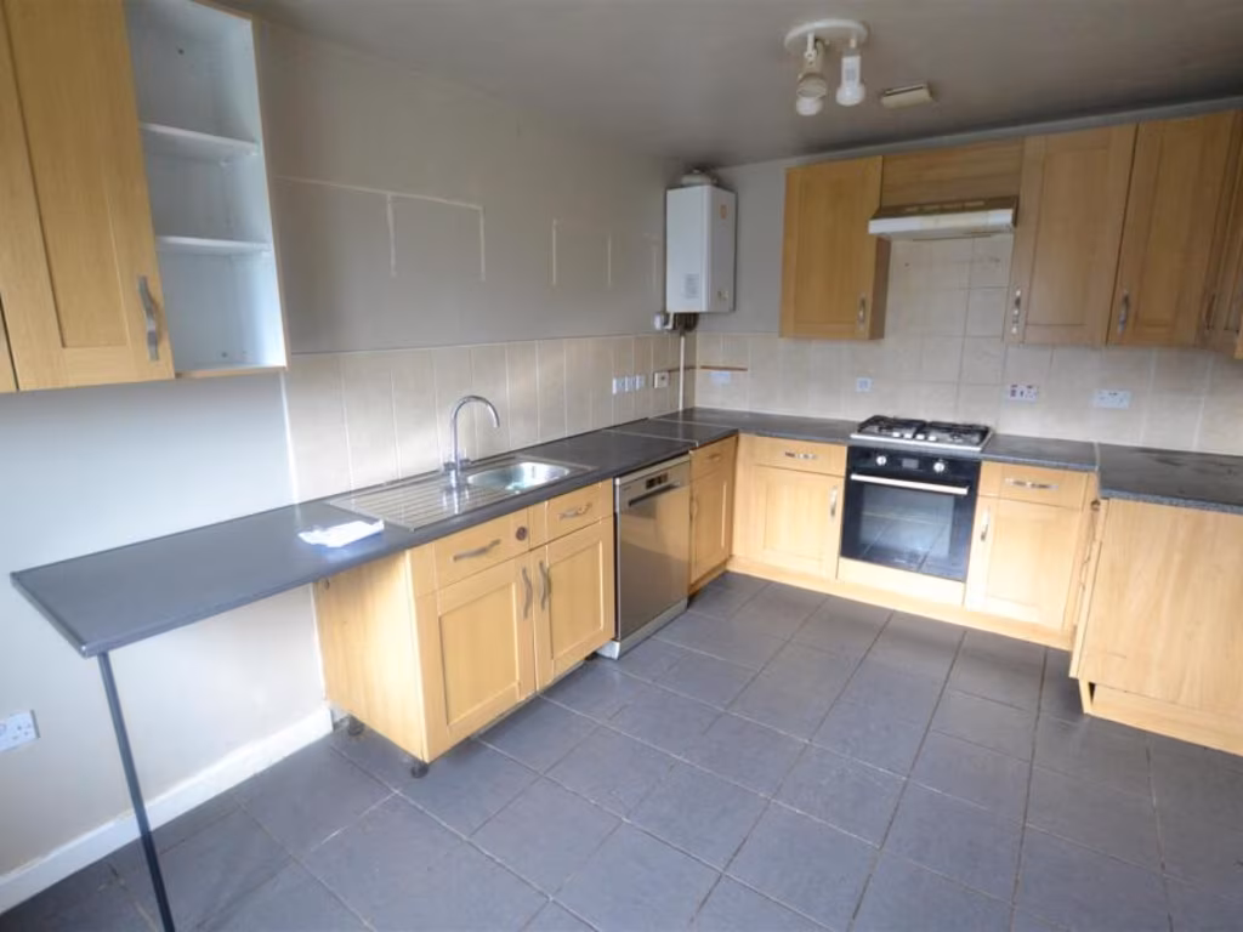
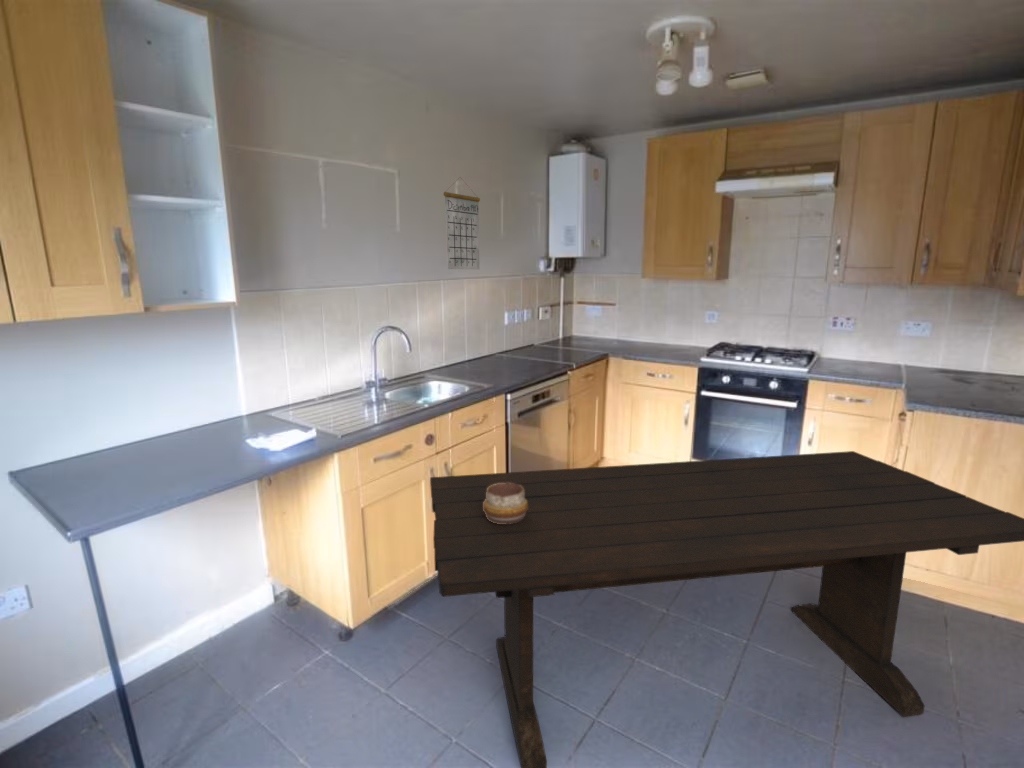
+ decorative bowl [483,483,528,524]
+ dining table [429,450,1024,768]
+ calendar [443,176,481,270]
